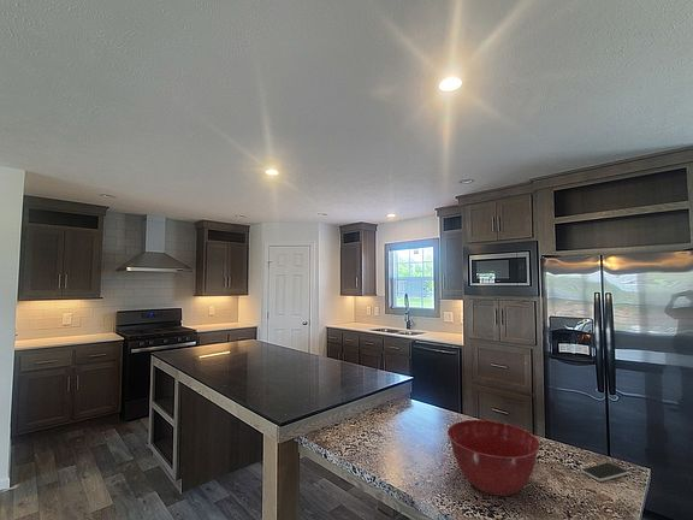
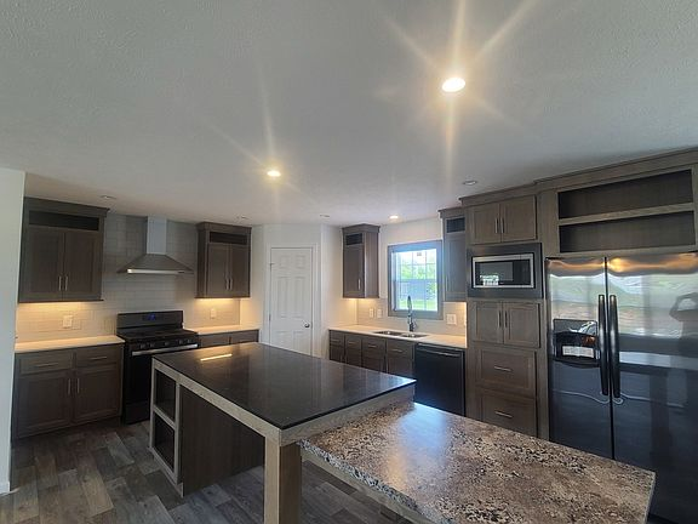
- smartphone [580,461,629,483]
- mixing bowl [446,419,541,497]
